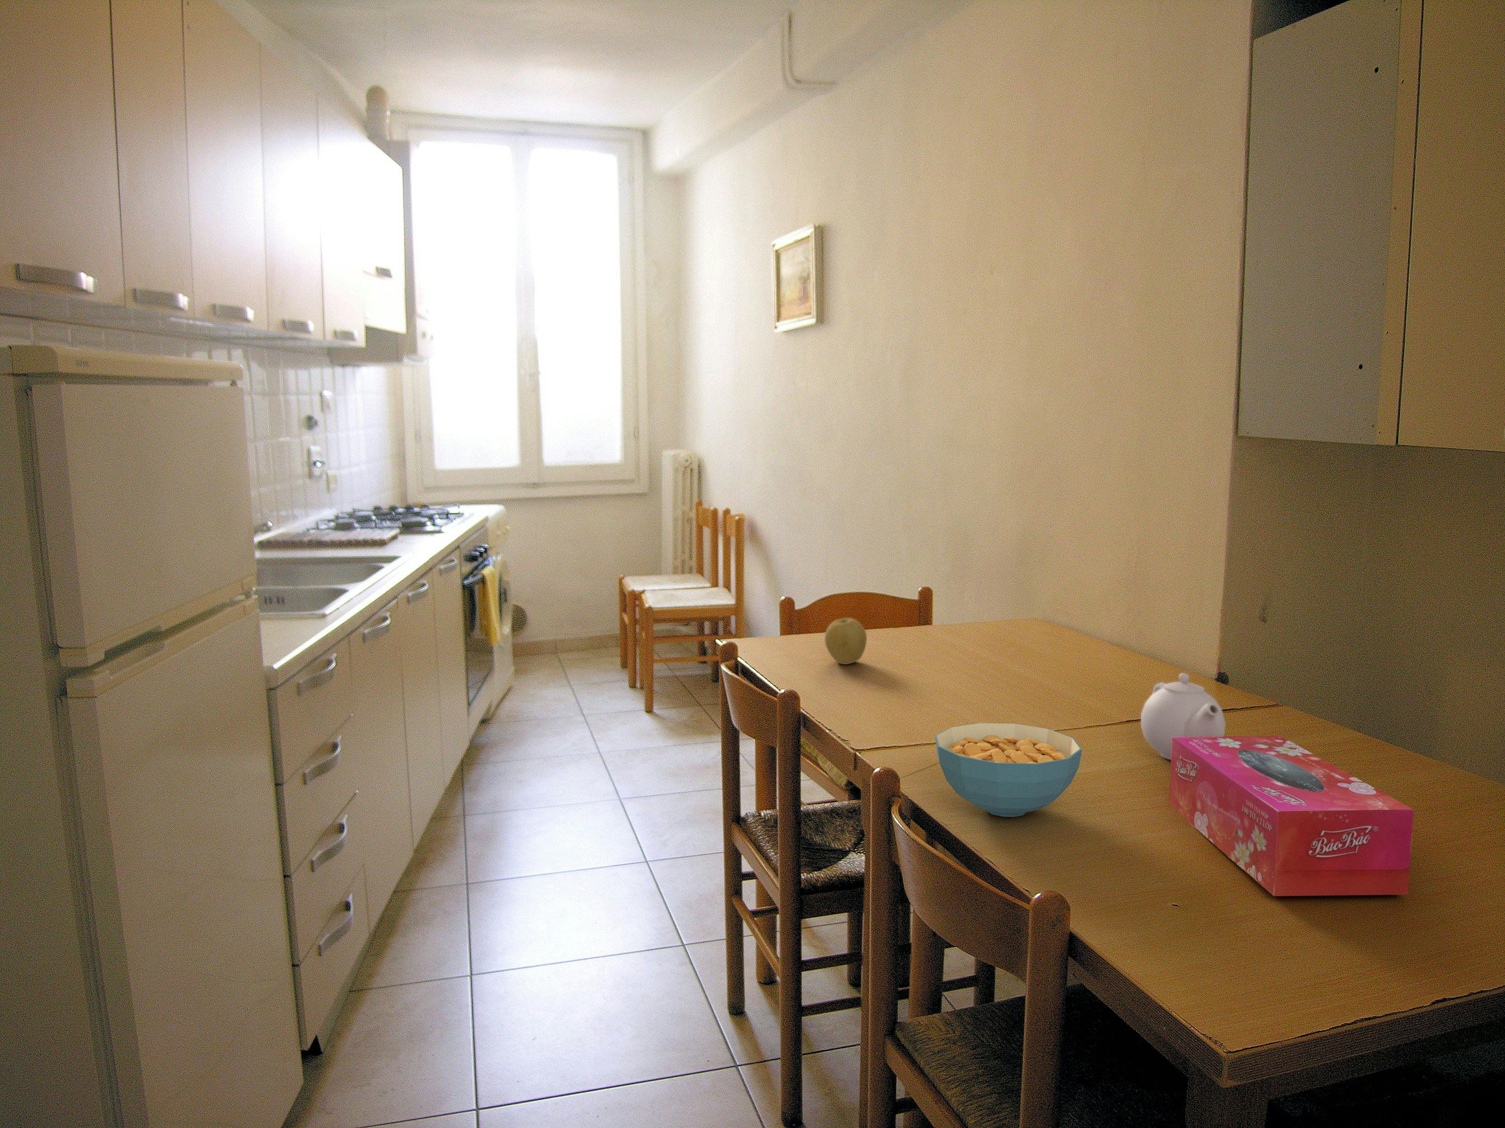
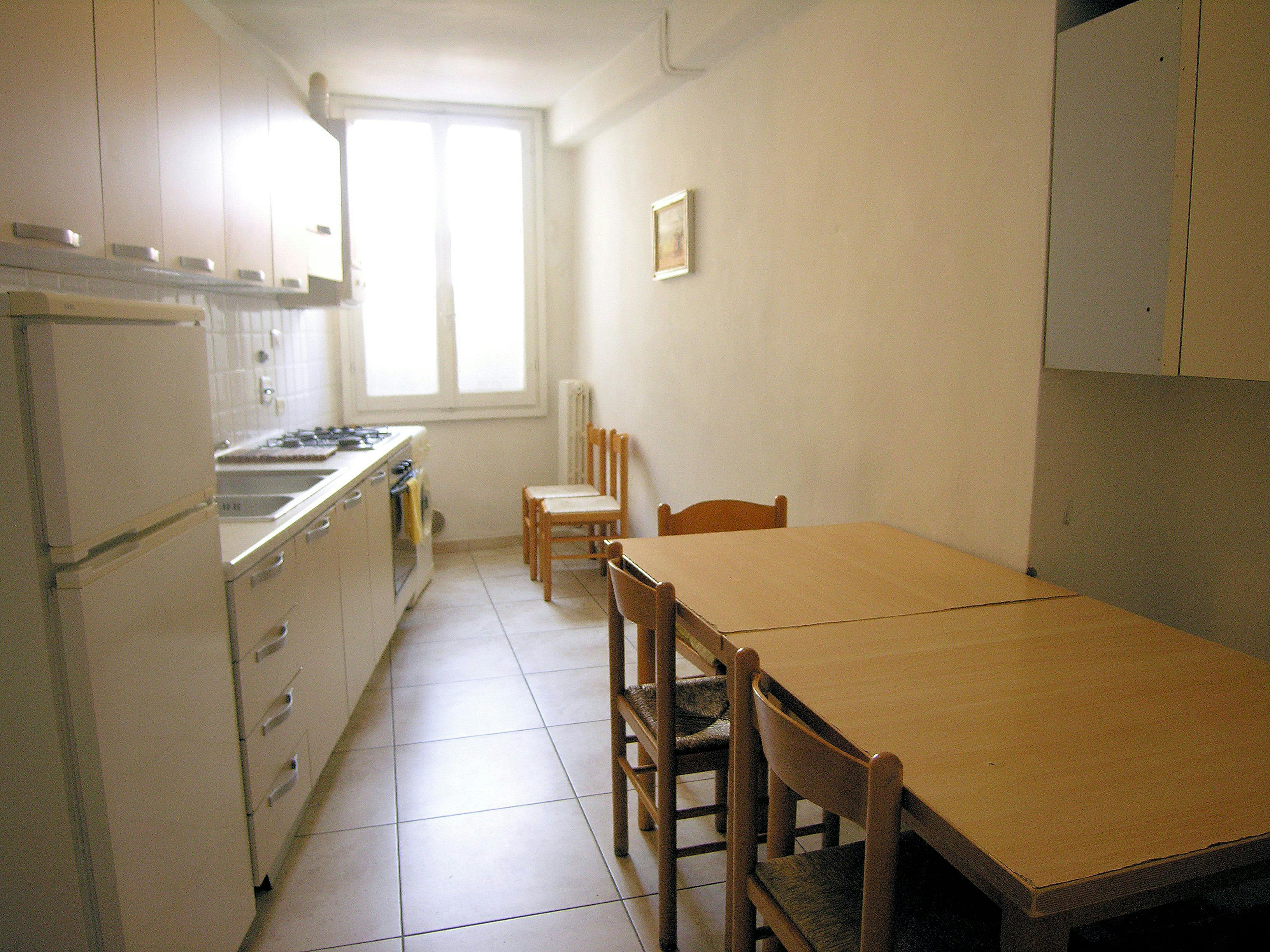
- fruit [824,617,867,665]
- tissue box [1168,736,1414,897]
- teapot [1140,672,1227,761]
- cereal bowl [935,723,1082,818]
